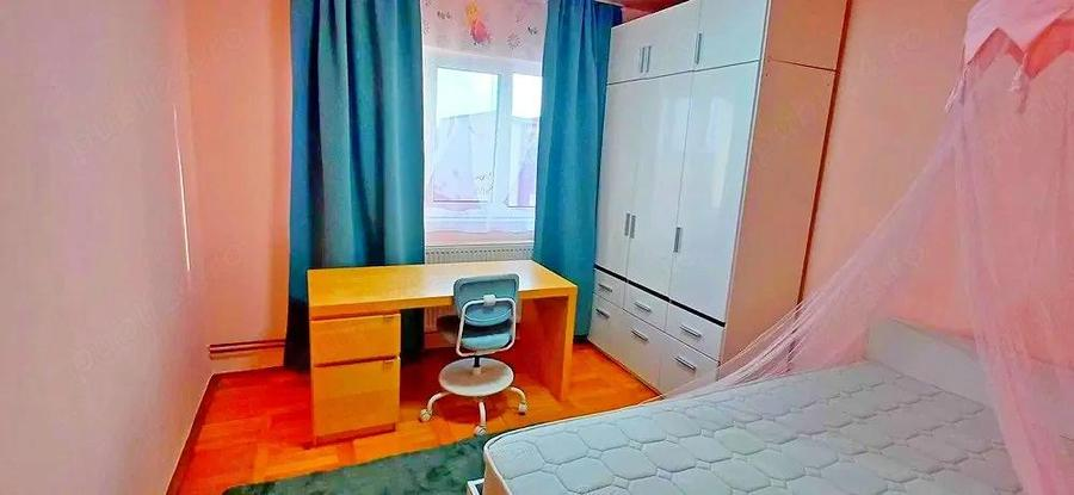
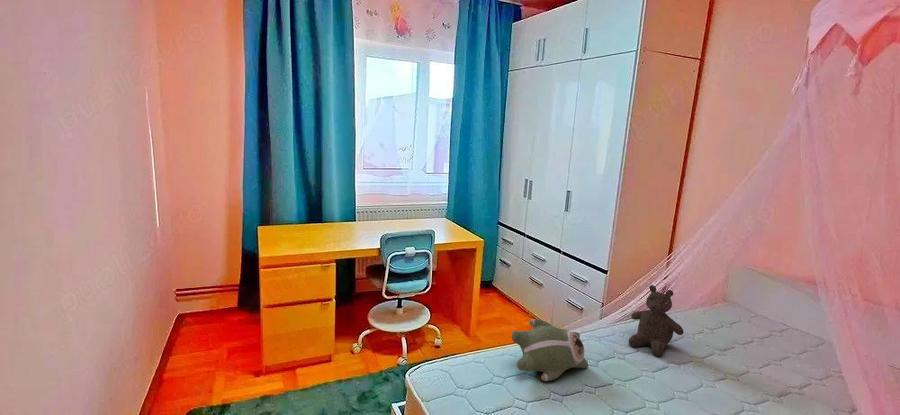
+ plush toy [510,318,590,382]
+ teddy bear [628,284,685,357]
